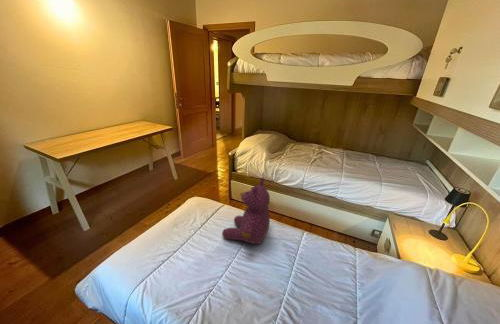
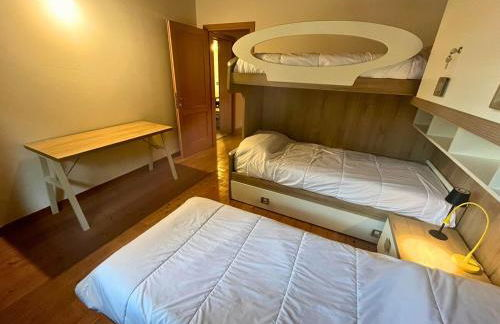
- teddy bear [221,177,271,245]
